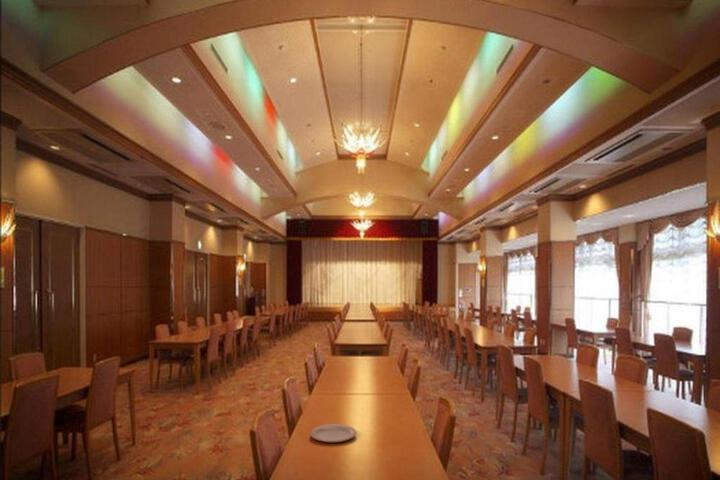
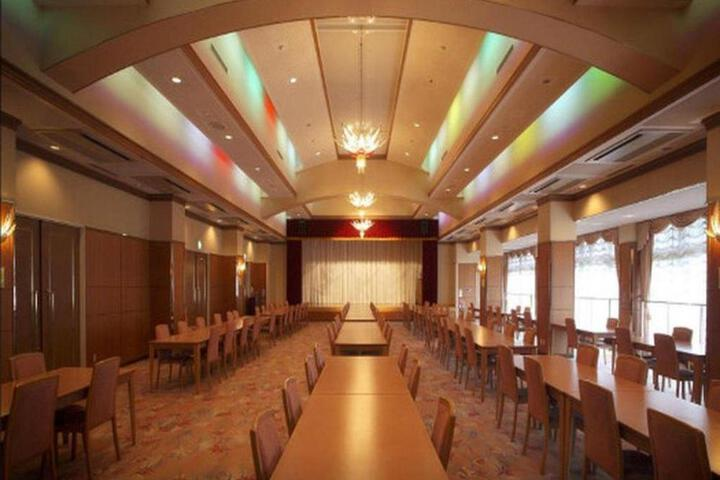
- plate [309,423,358,443]
